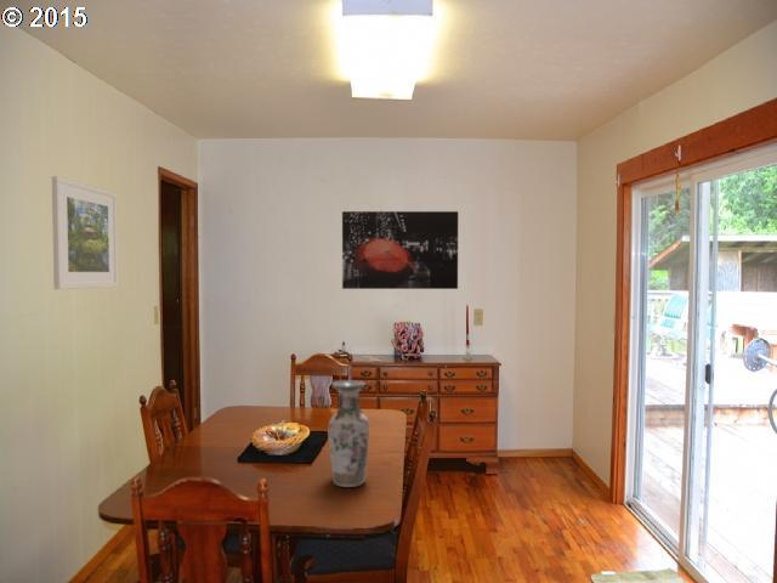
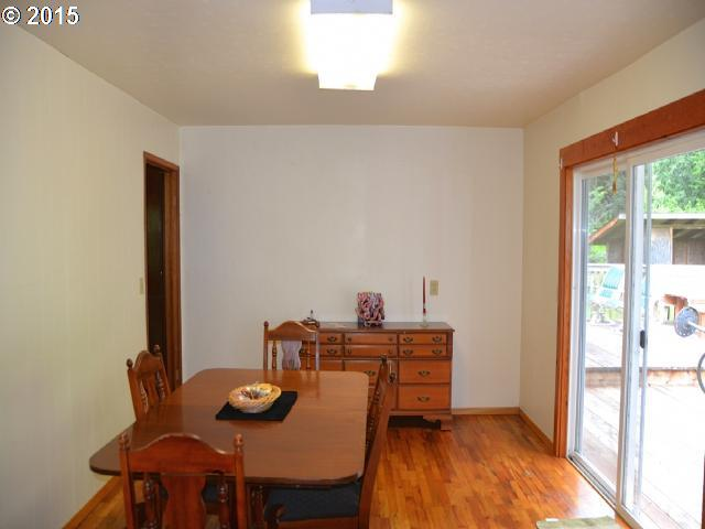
- vase [328,379,370,488]
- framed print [51,175,119,290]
- wall art [341,210,459,290]
